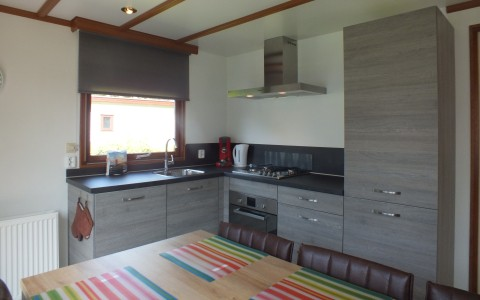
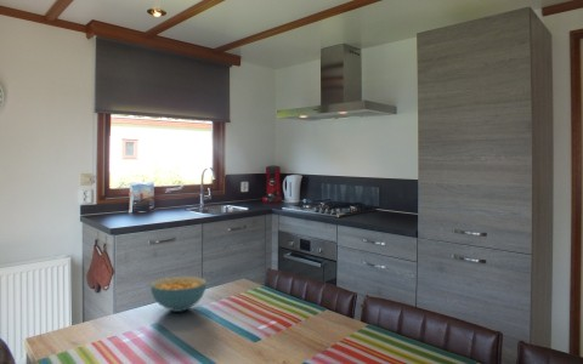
+ cereal bowl [149,275,208,313]
